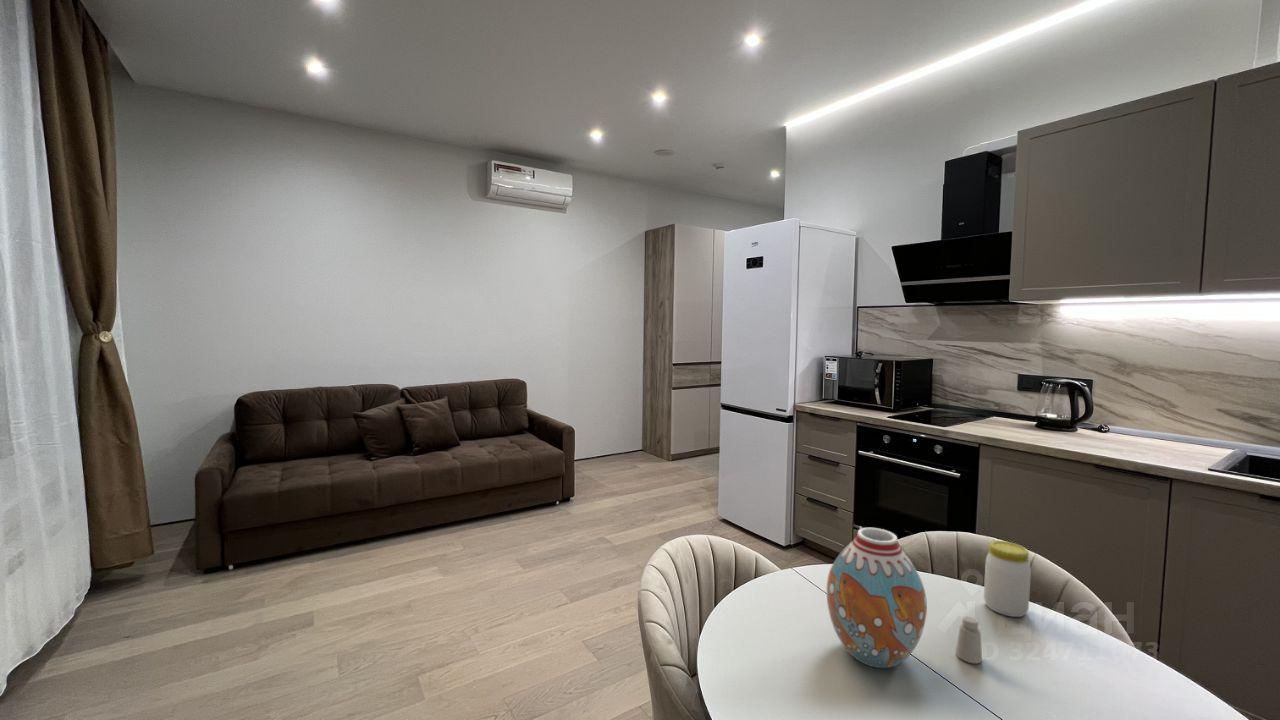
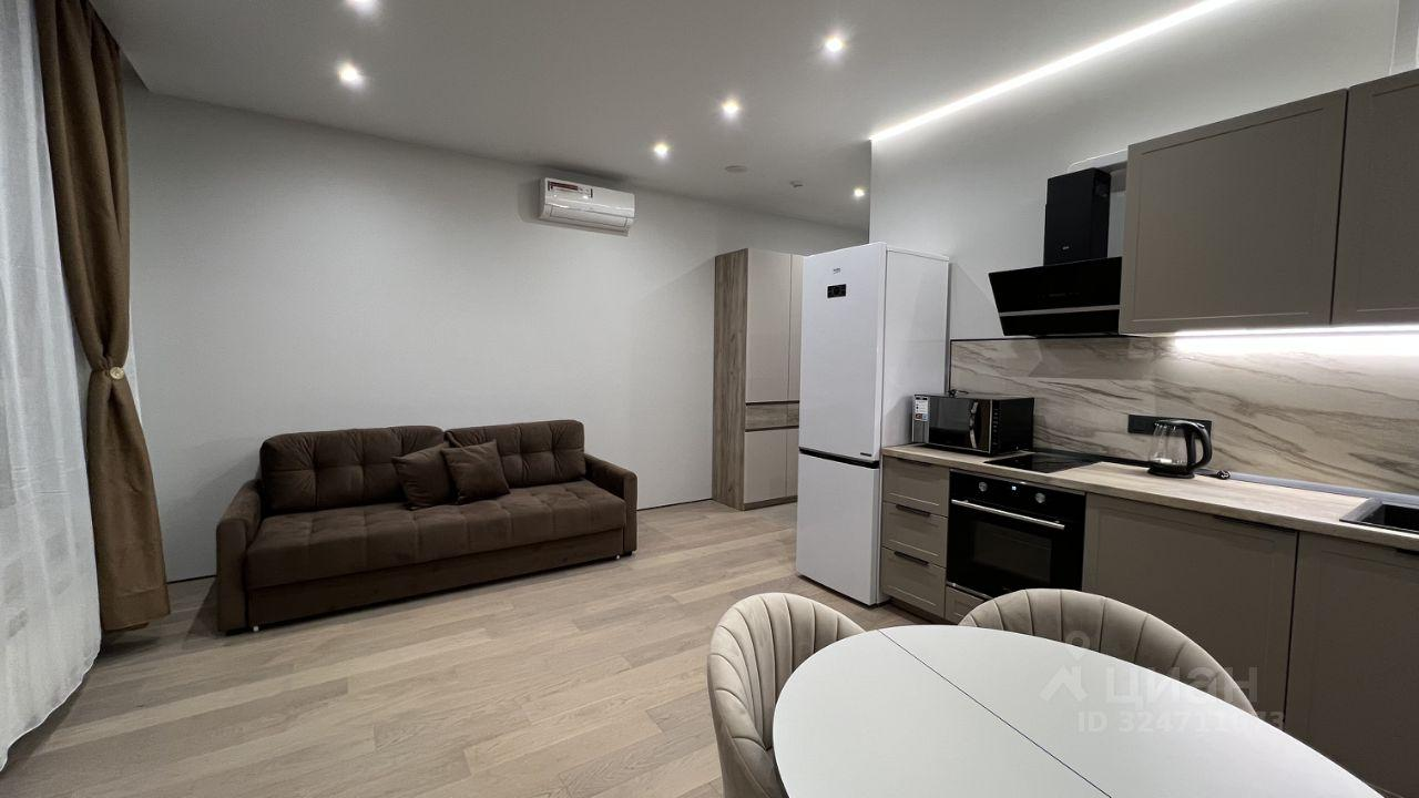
- saltshaker [955,615,983,665]
- jar [983,540,1032,618]
- vase [826,527,928,669]
